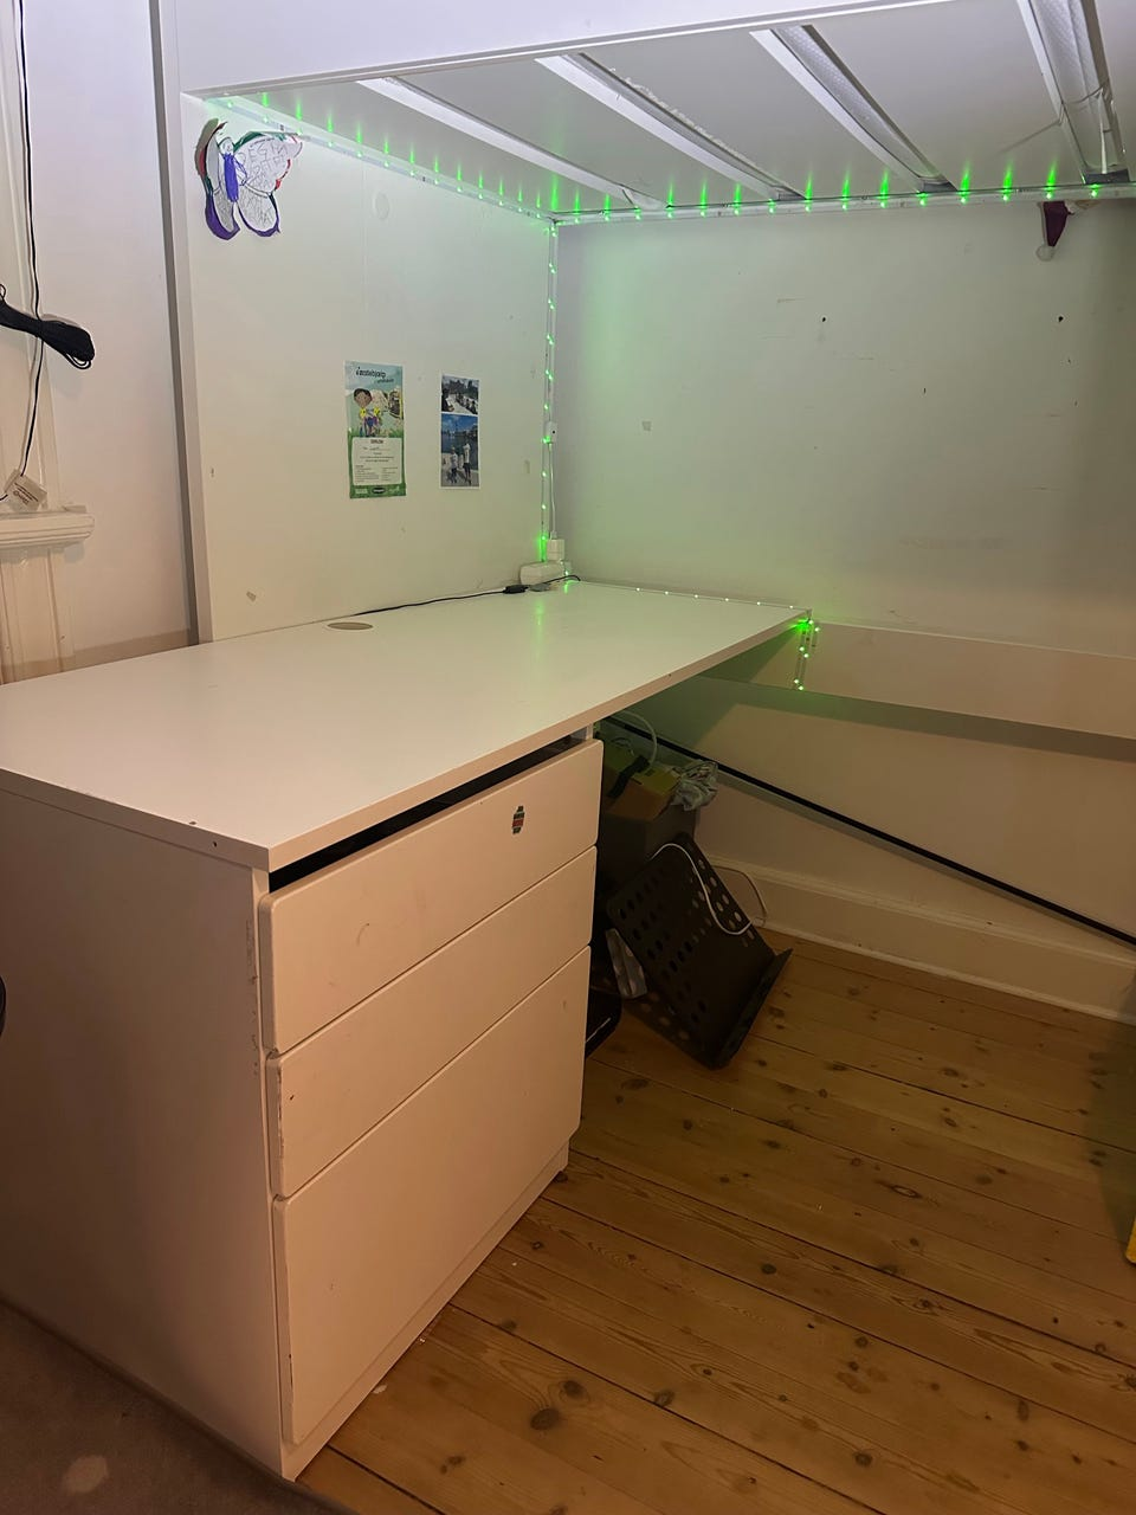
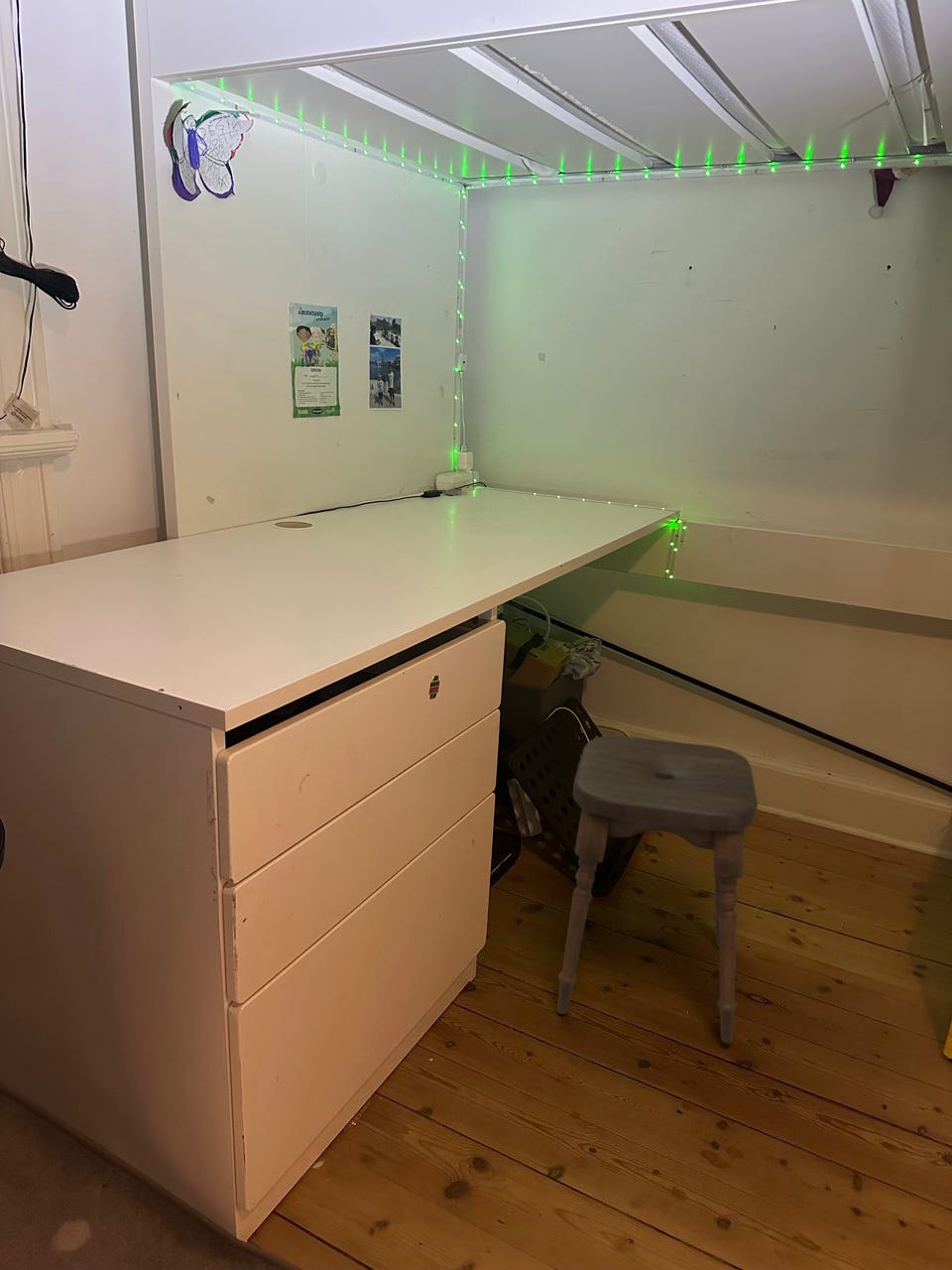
+ stool [556,735,759,1045]
